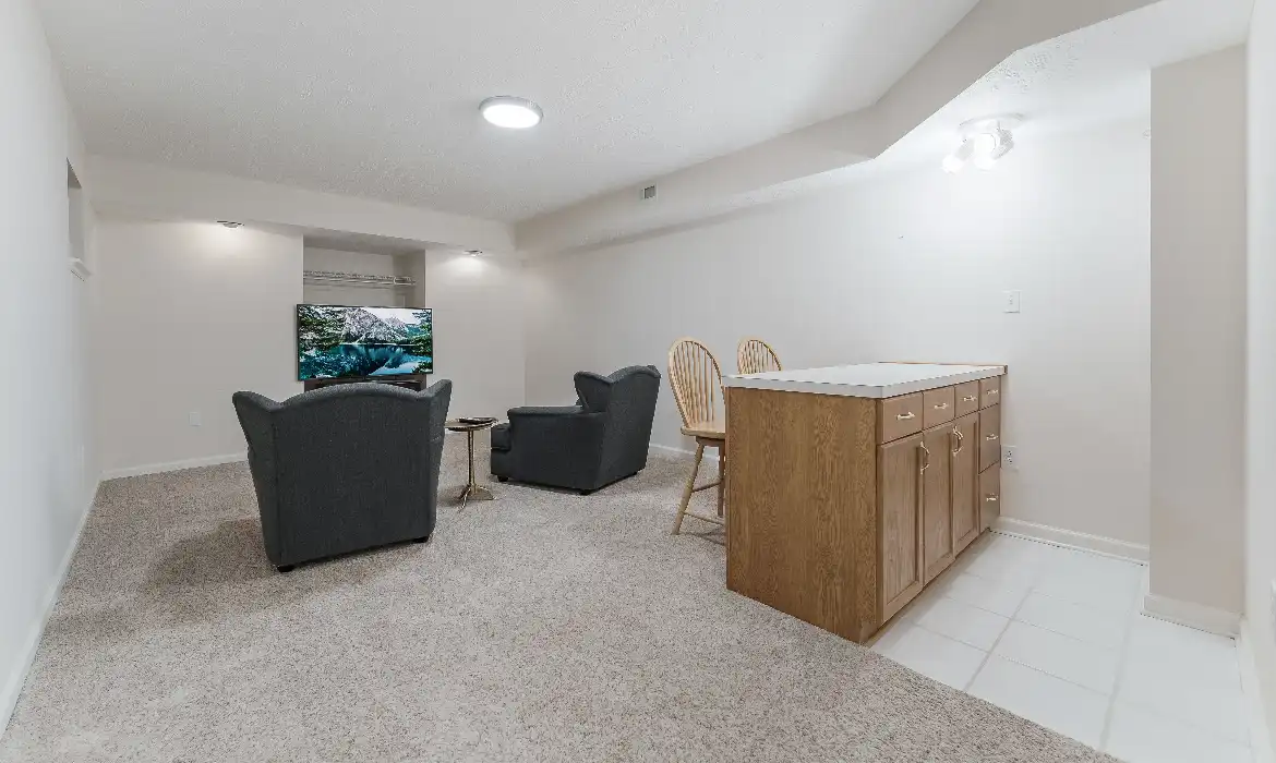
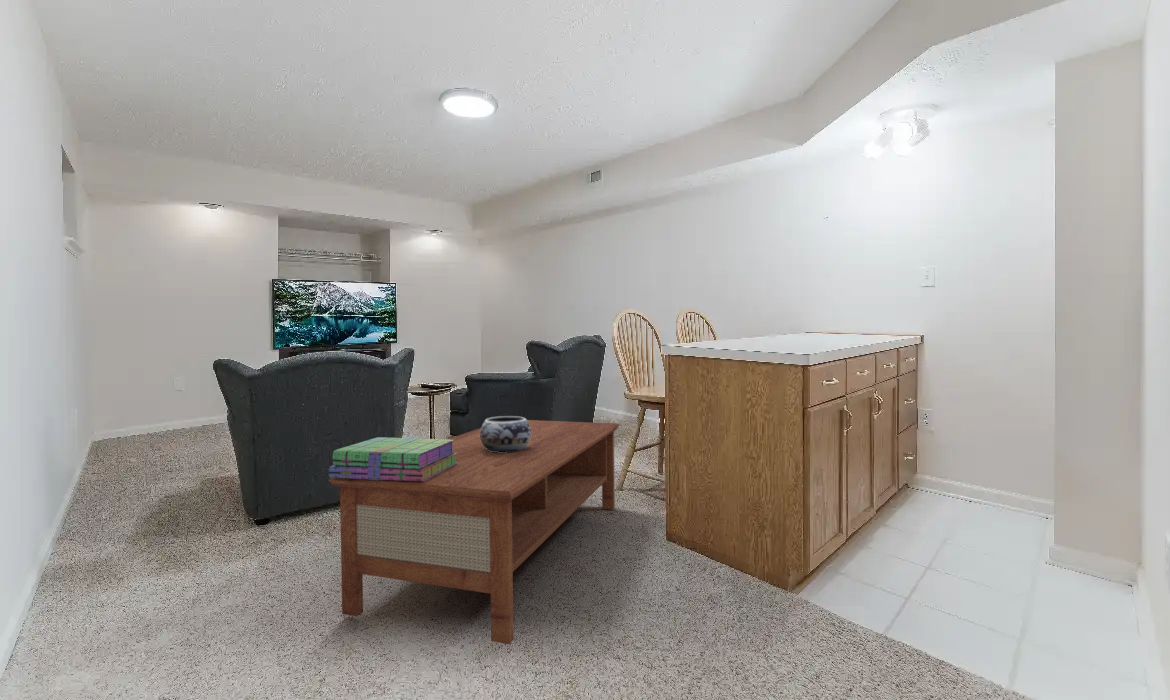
+ coffee table [328,419,620,645]
+ decorative bowl [480,415,531,453]
+ stack of books [328,436,458,482]
